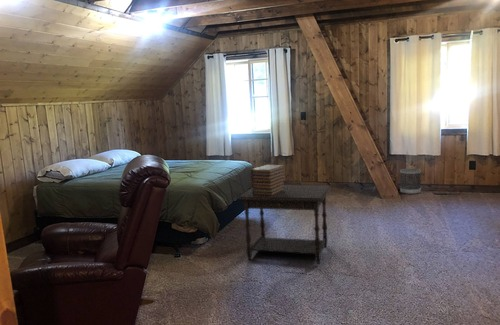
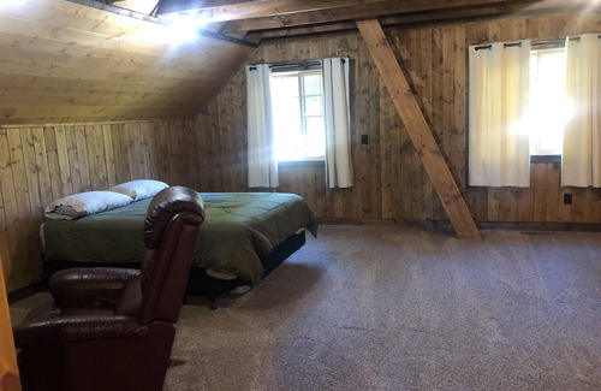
- book stack [250,164,285,196]
- wastebasket [399,168,422,195]
- side table [236,184,332,265]
